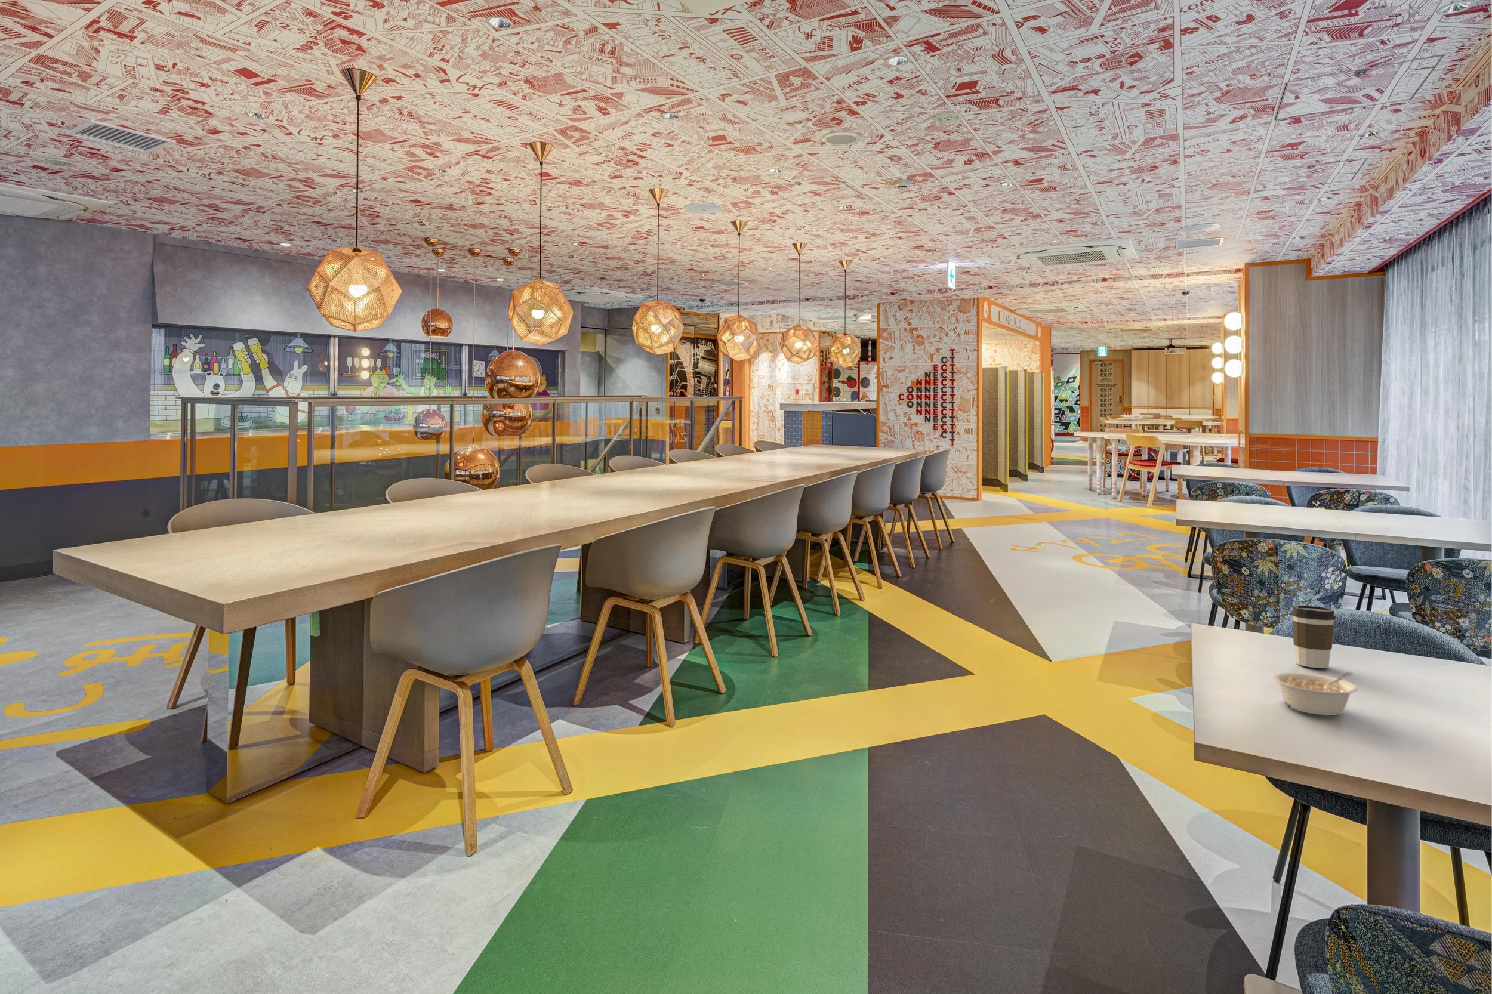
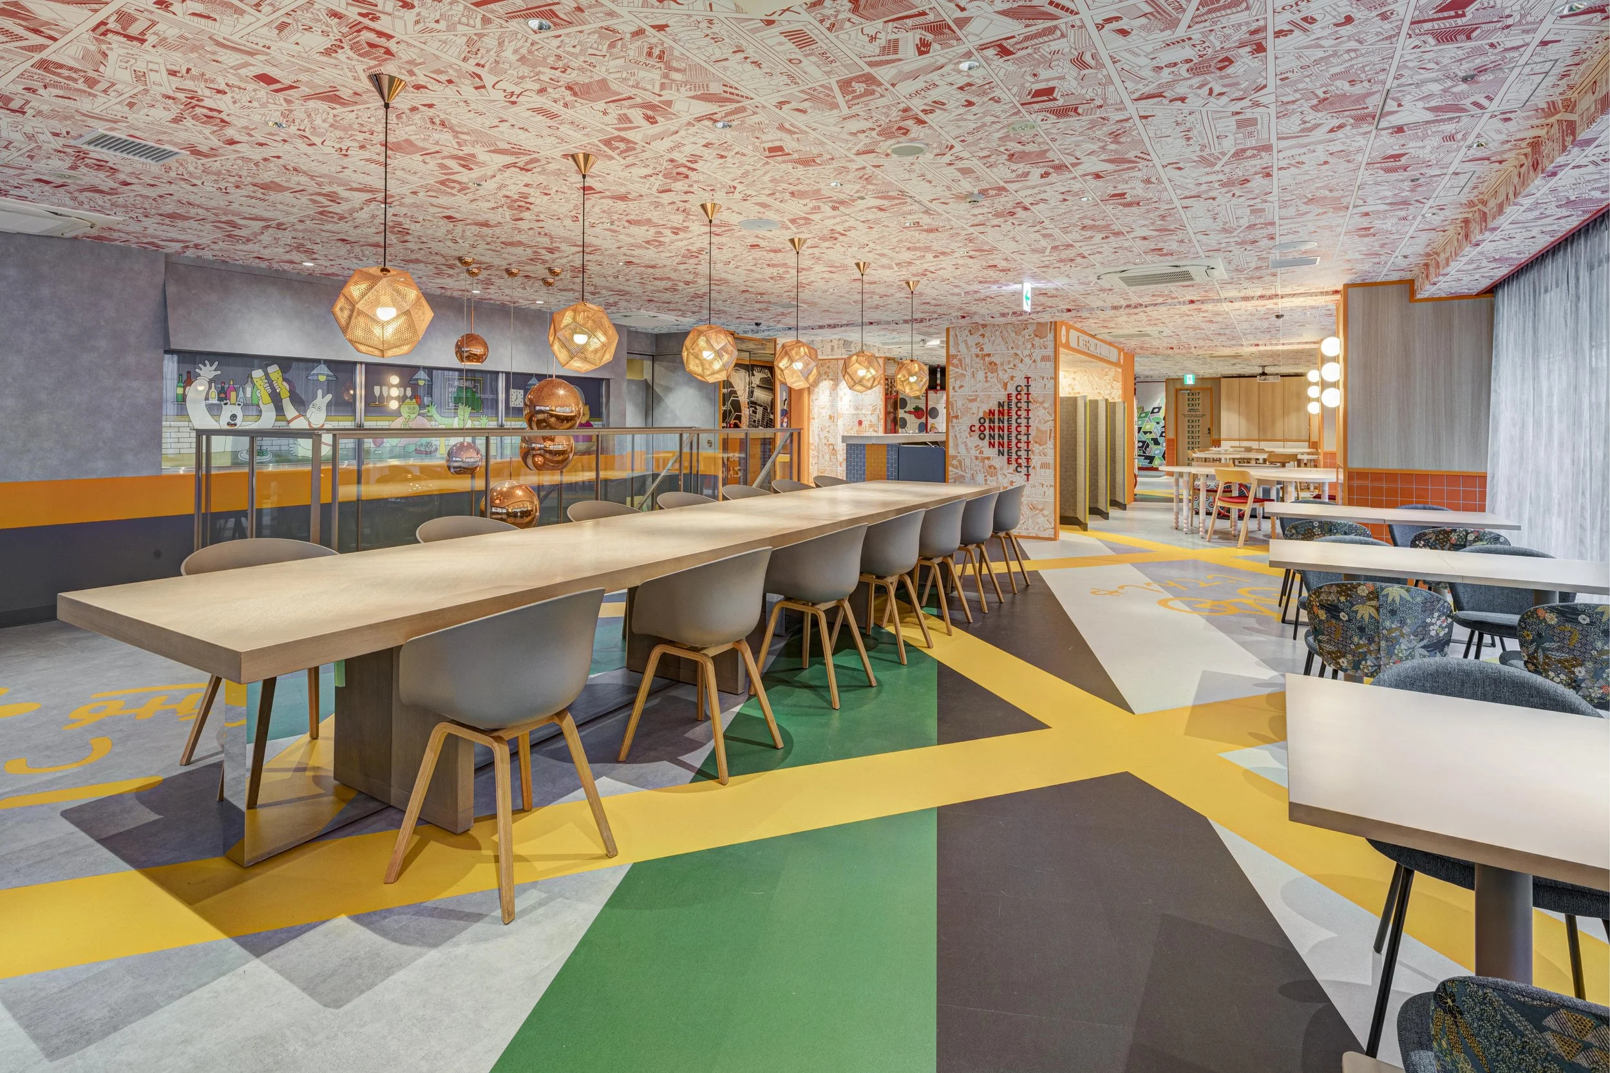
- legume [1271,671,1358,716]
- coffee cup [1291,605,1337,669]
